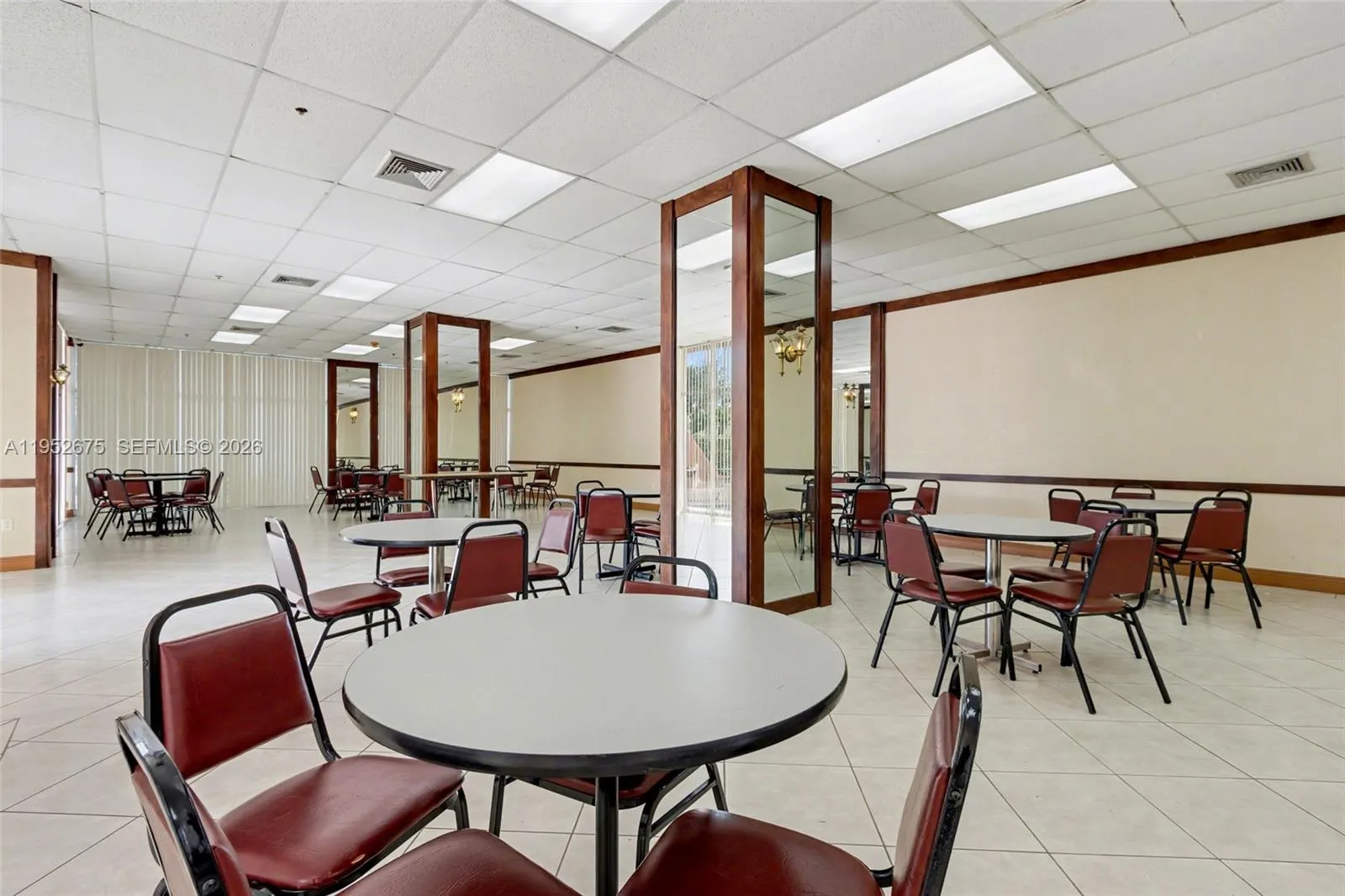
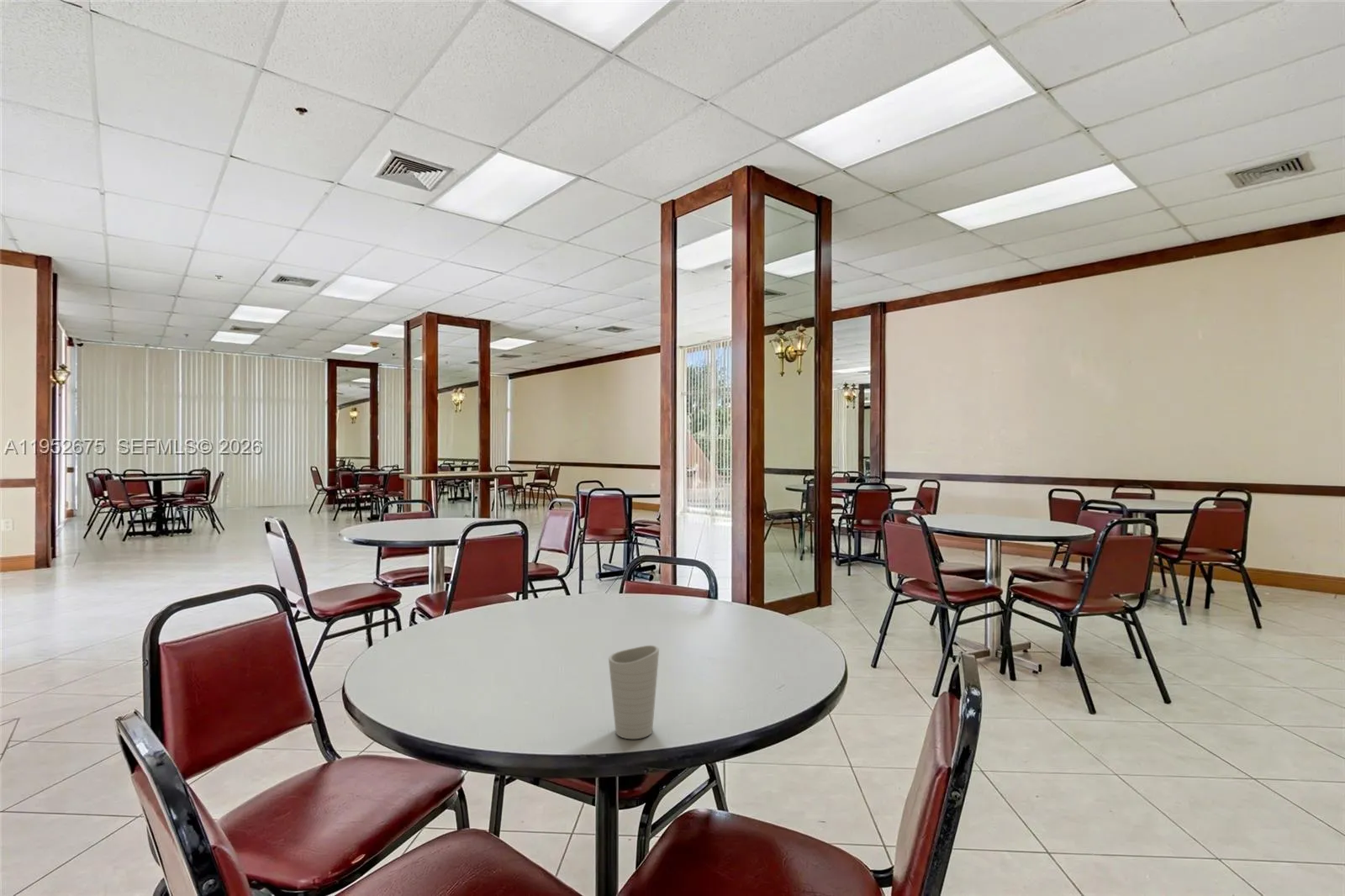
+ cup [608,645,660,740]
